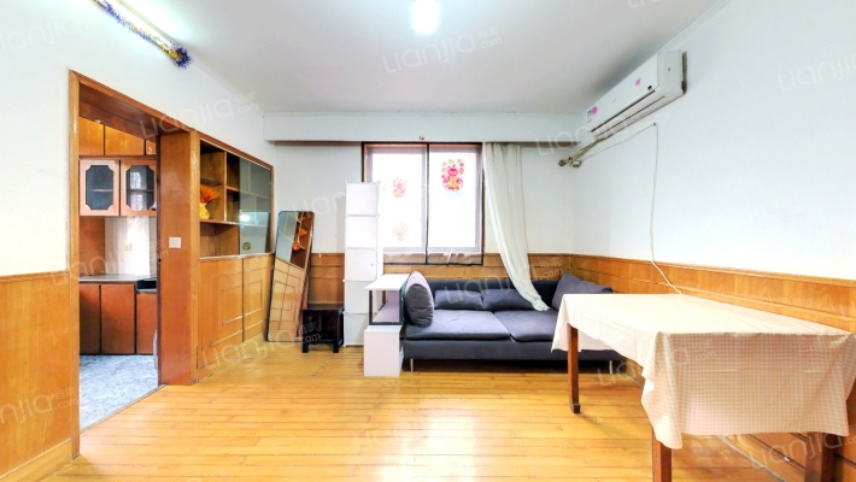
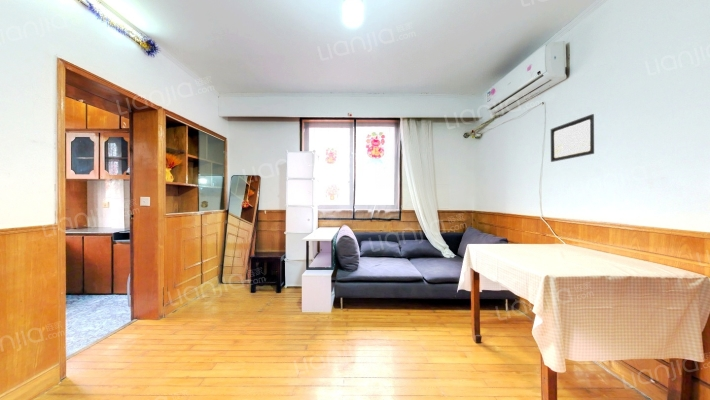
+ wall art [550,113,595,163]
